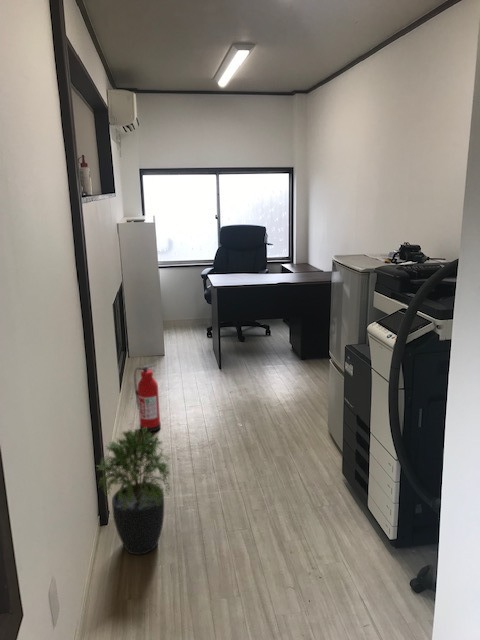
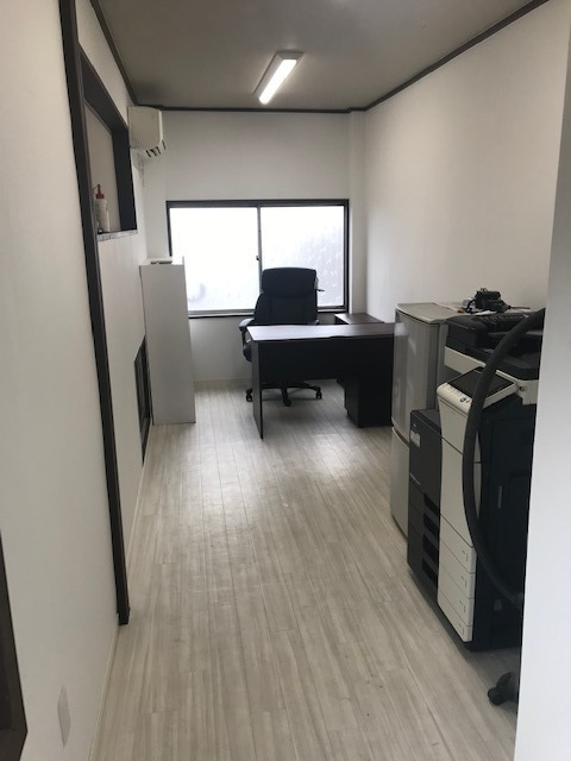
- potted plant [95,427,173,556]
- fire extinguisher [133,363,162,434]
